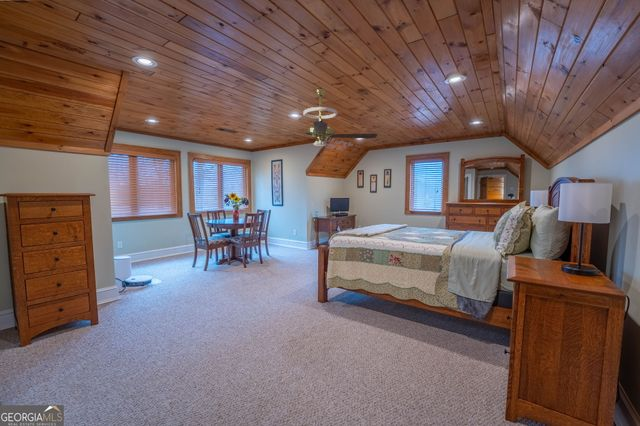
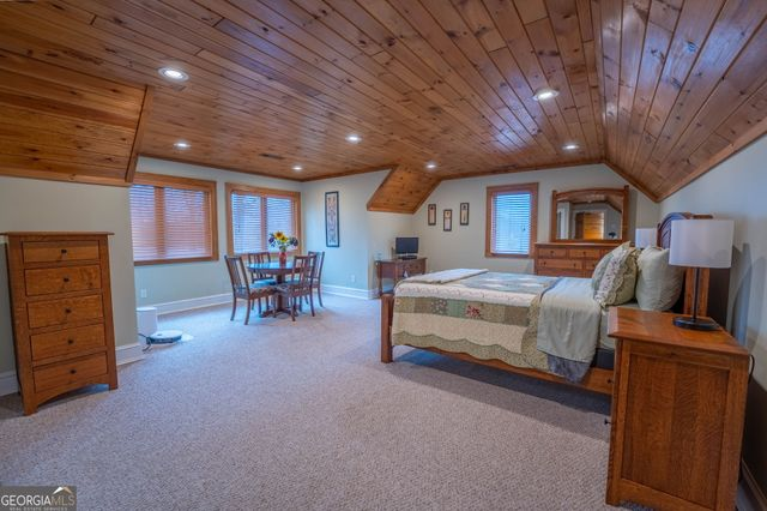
- ceiling fan [263,88,378,151]
